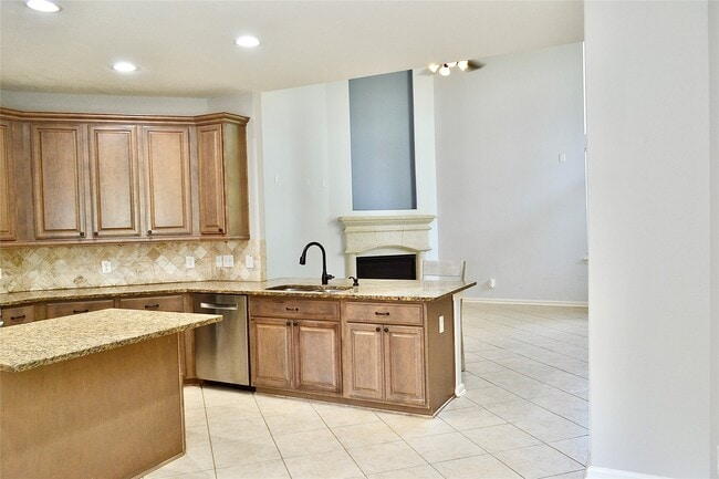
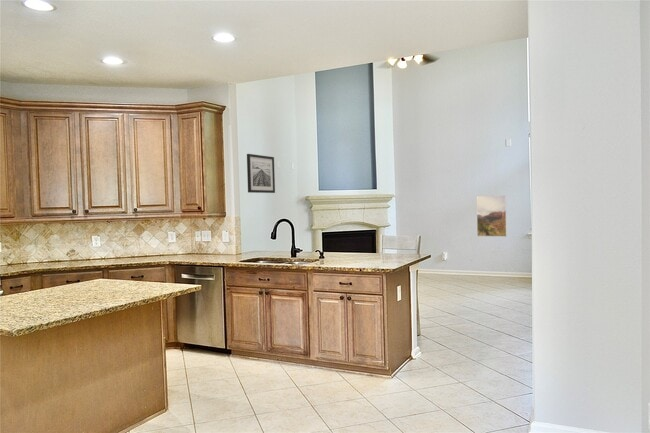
+ wall art [246,153,276,194]
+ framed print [476,194,508,238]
